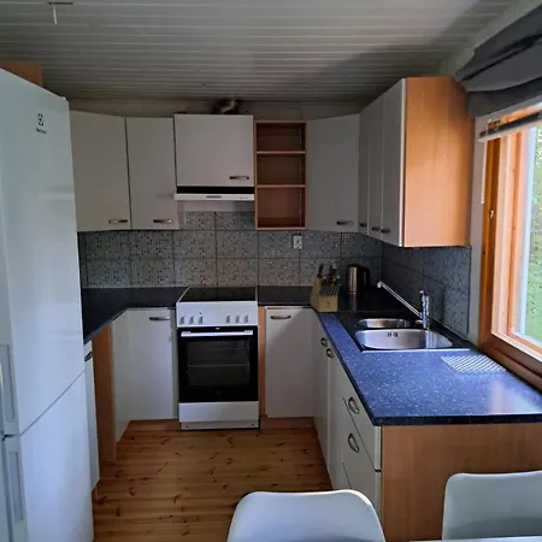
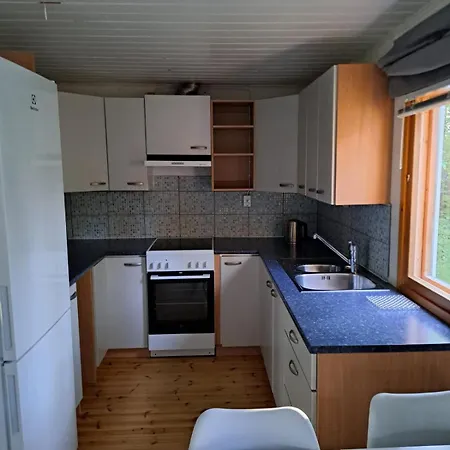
- knife block [308,259,341,313]
